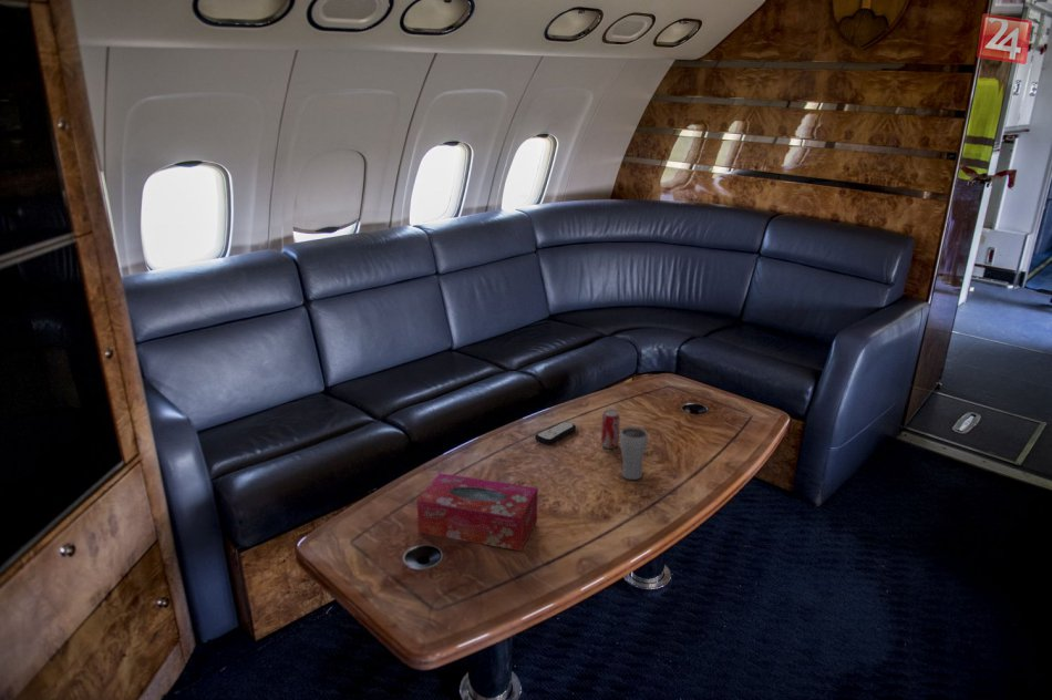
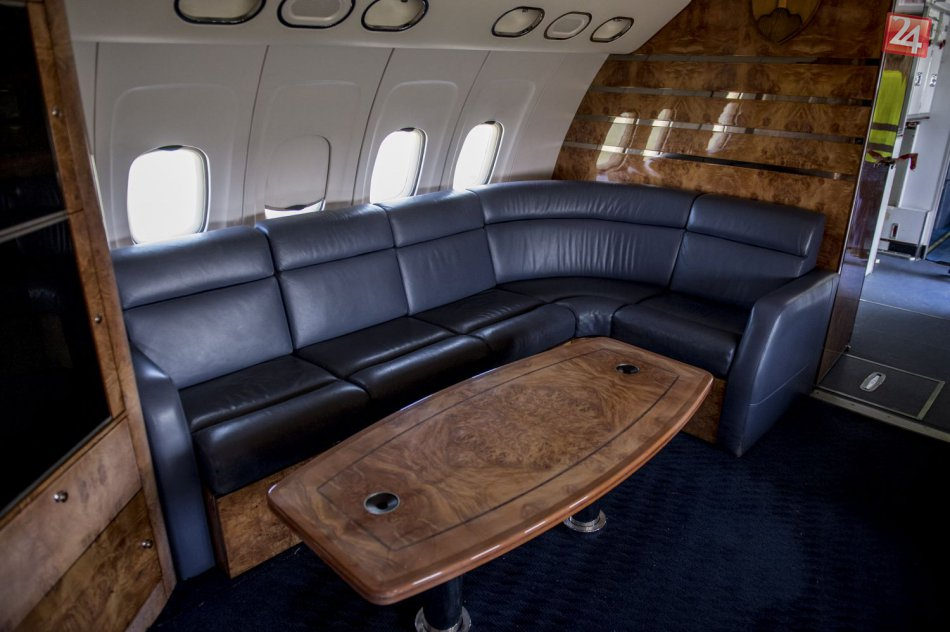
- drinking glass [619,425,649,481]
- remote control [534,421,577,445]
- beverage can [600,409,621,450]
- tissue box [415,472,538,552]
